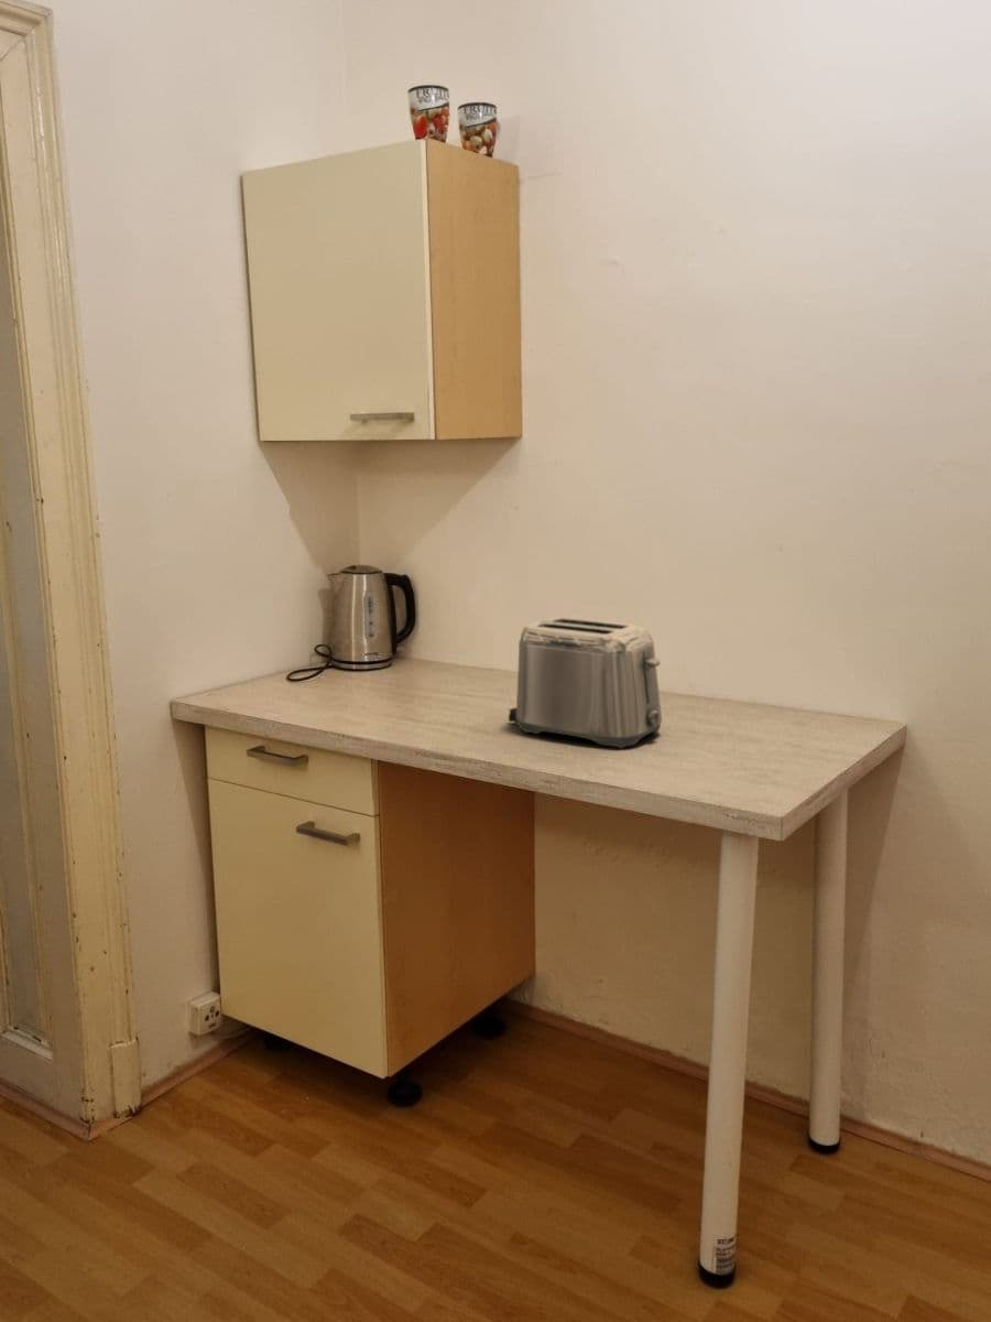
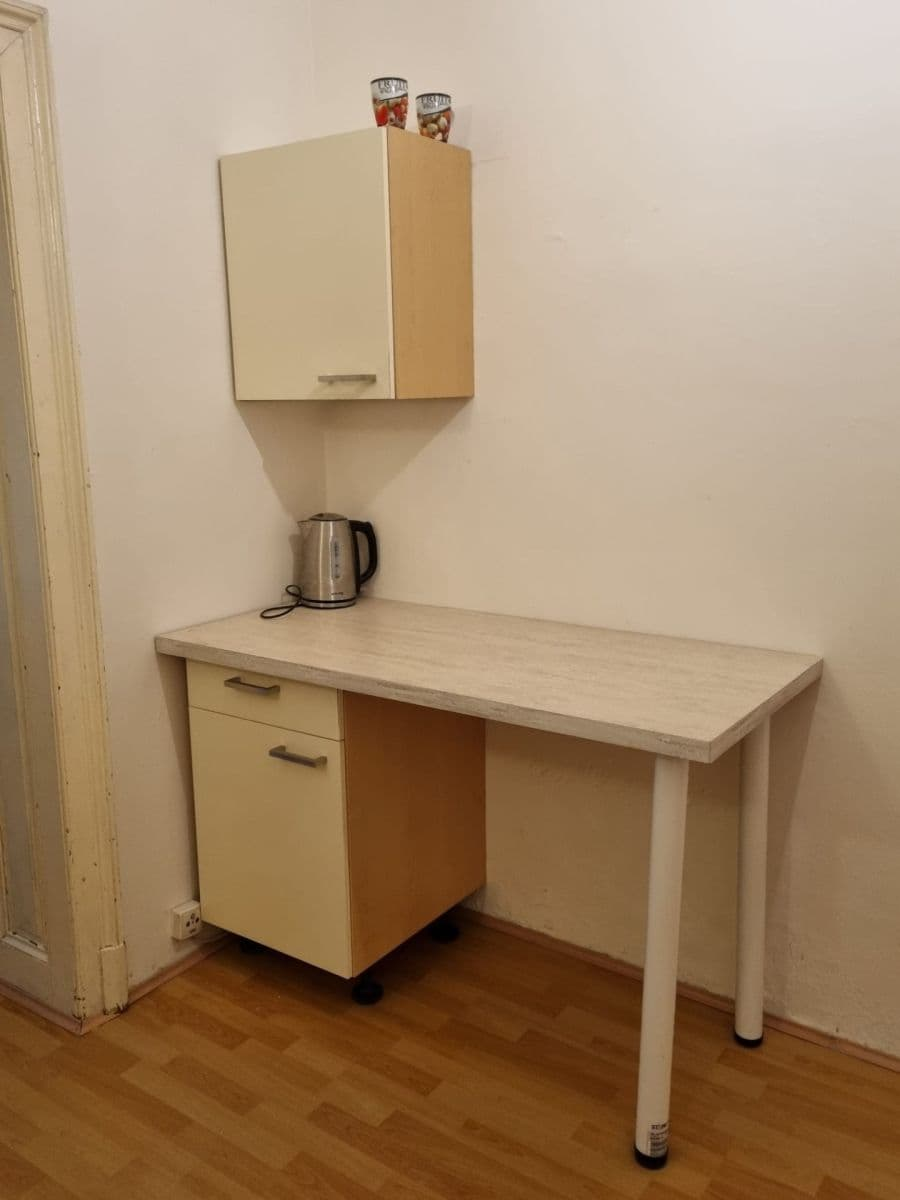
- toaster [507,616,663,749]
